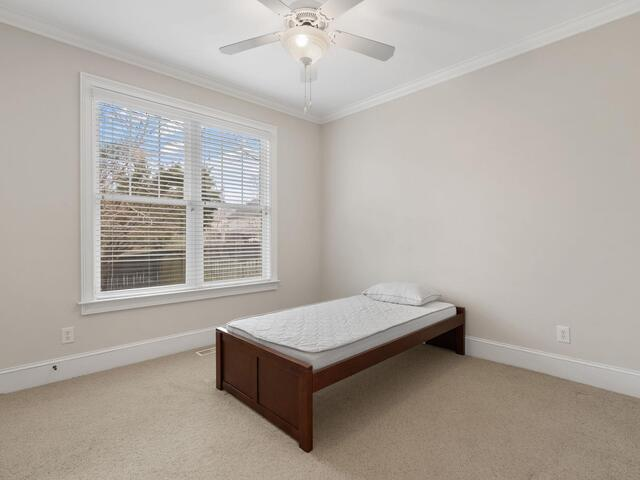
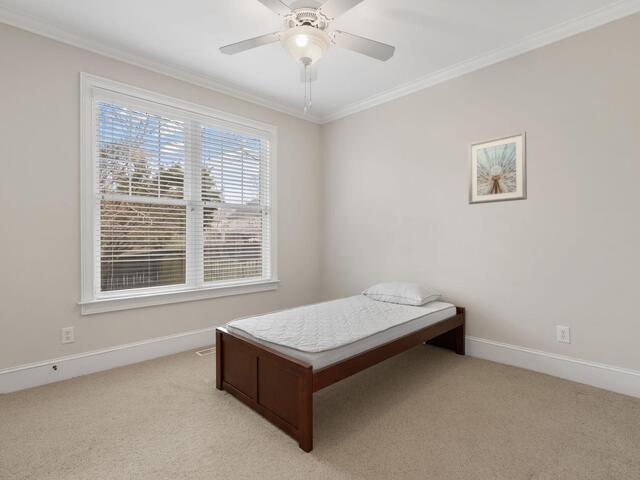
+ picture frame [467,130,528,205]
